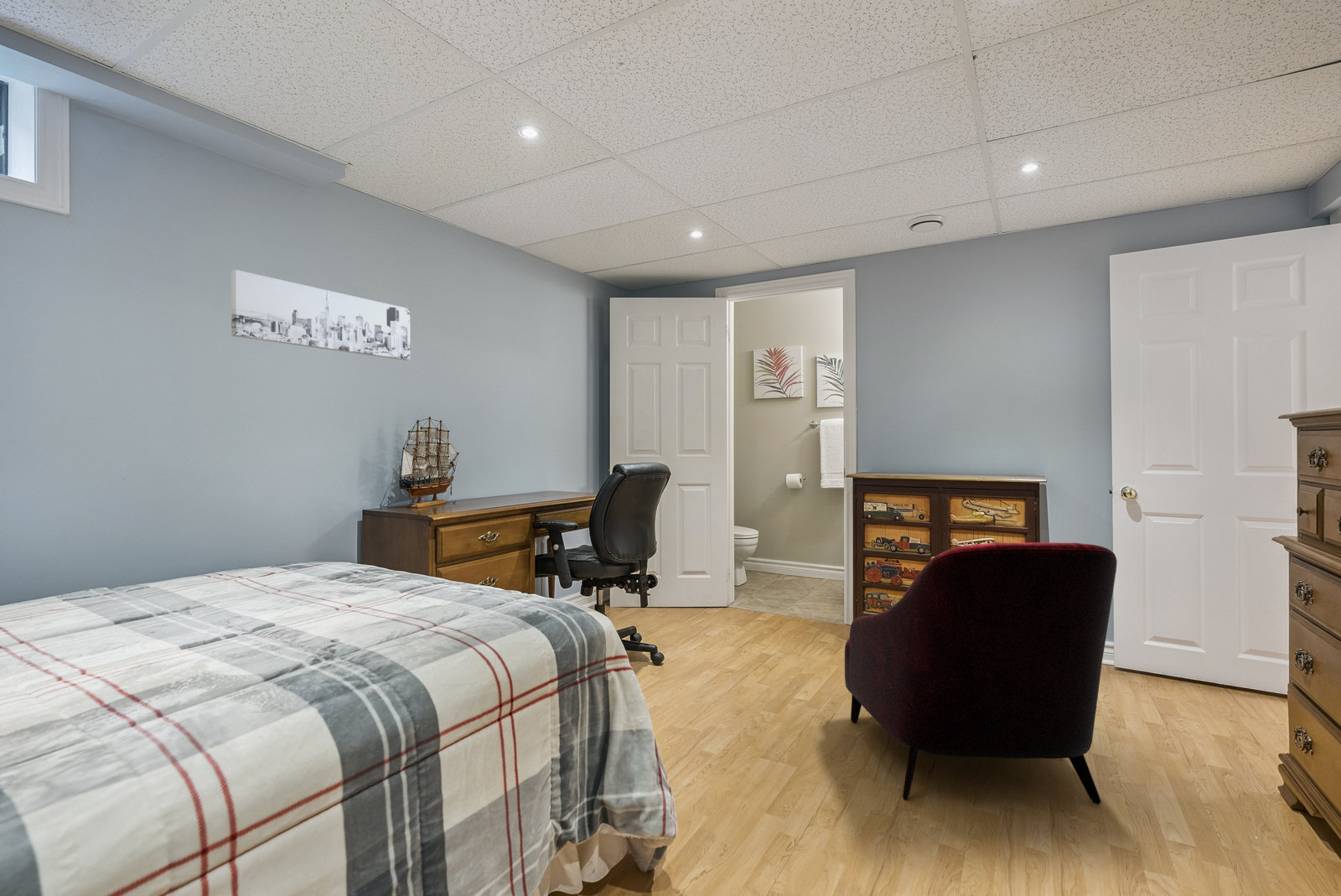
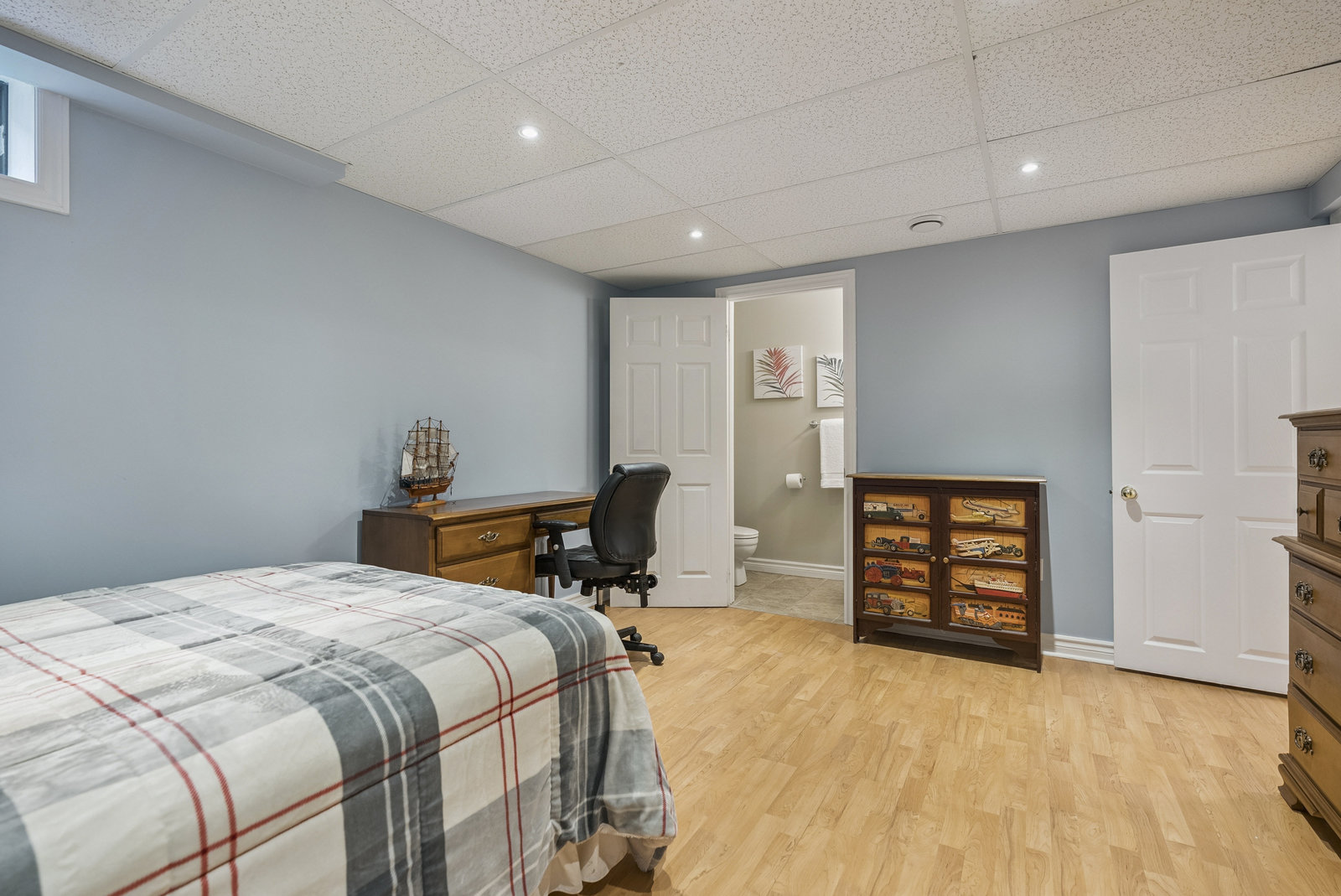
- armchair [844,541,1118,805]
- wall art [230,269,411,361]
